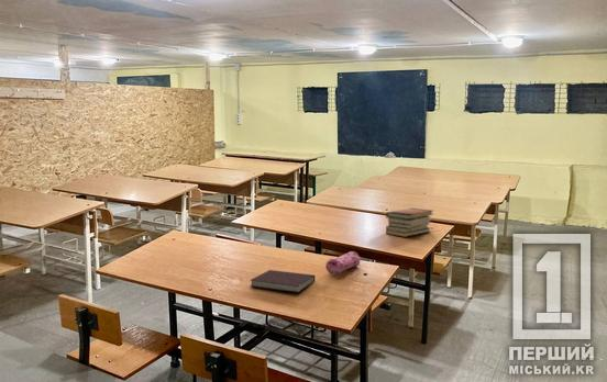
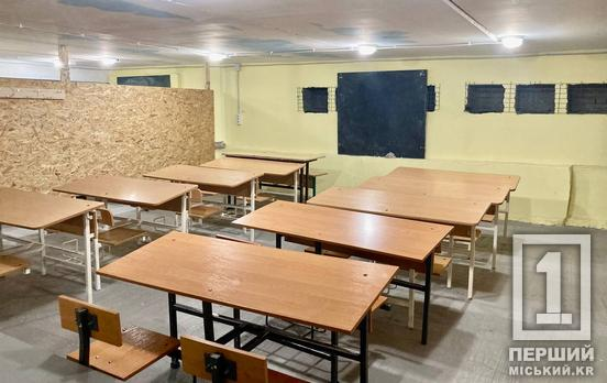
- notebook [250,269,316,294]
- pencil case [324,250,362,277]
- book stack [385,207,434,238]
